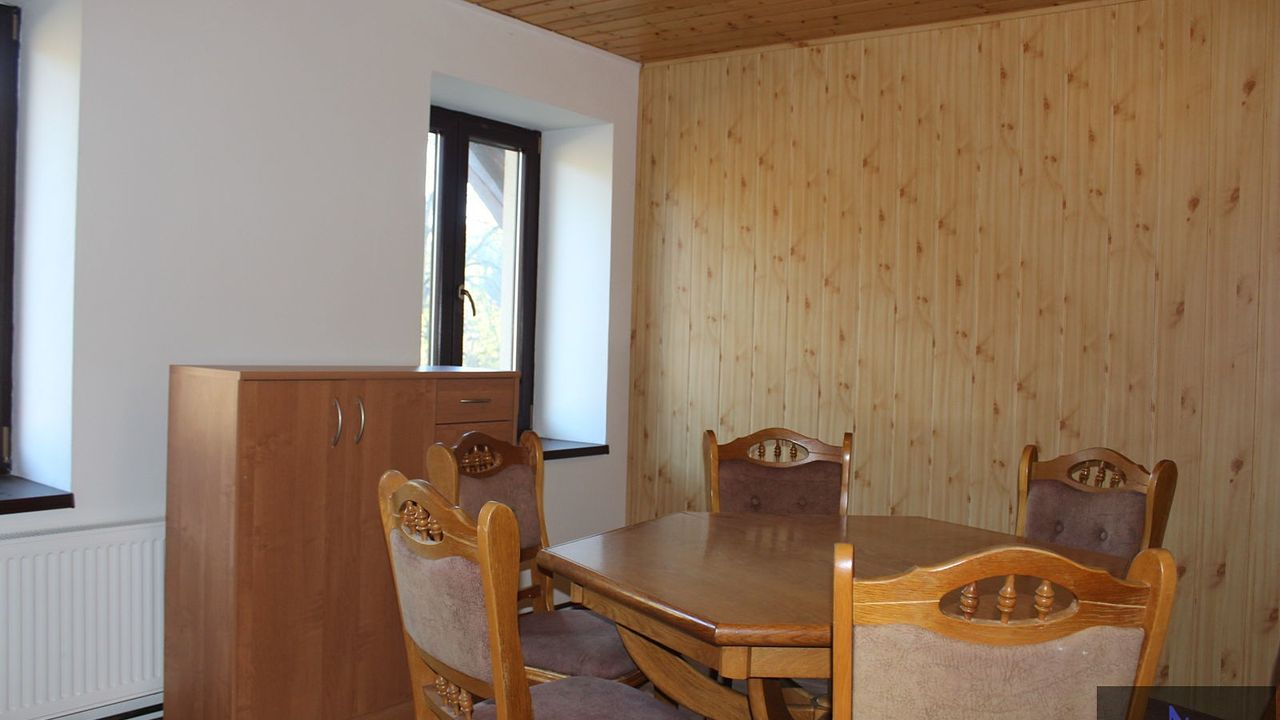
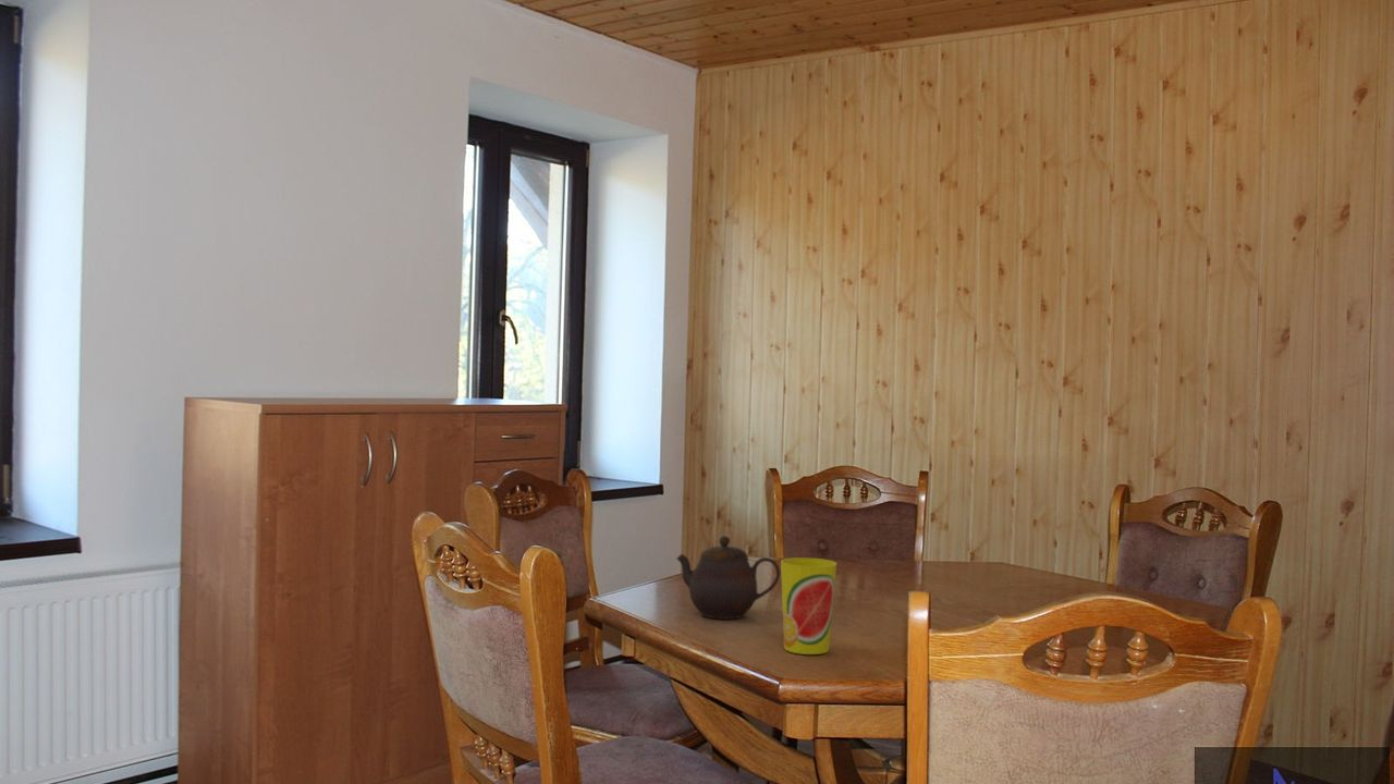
+ cup [780,556,837,656]
+ teapot [676,535,781,621]
